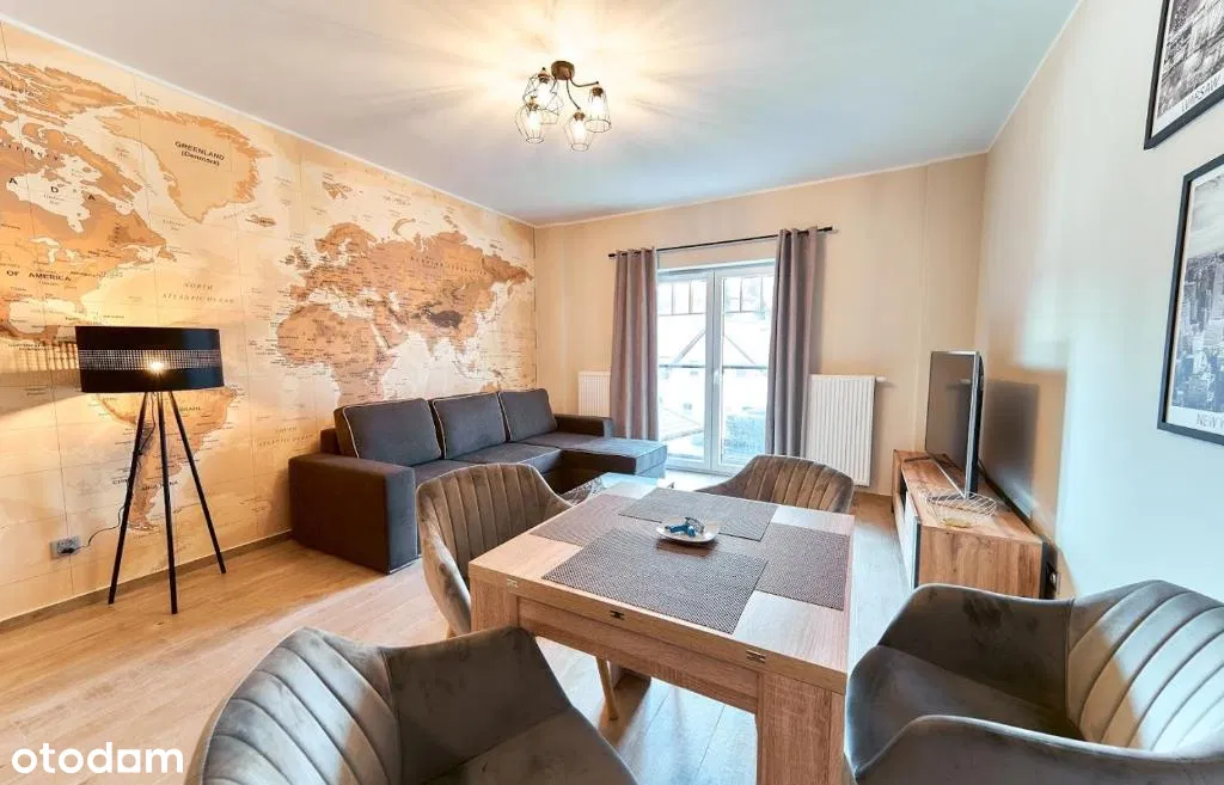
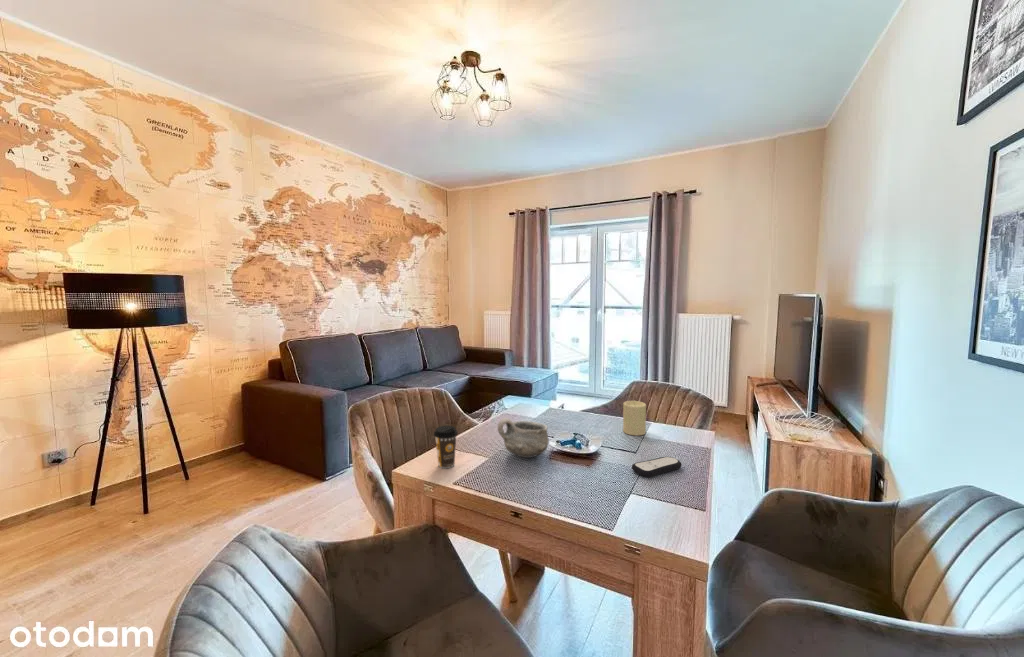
+ coffee cup [433,425,459,469]
+ candle [622,400,647,436]
+ remote control [631,456,682,478]
+ bowl [497,417,550,459]
